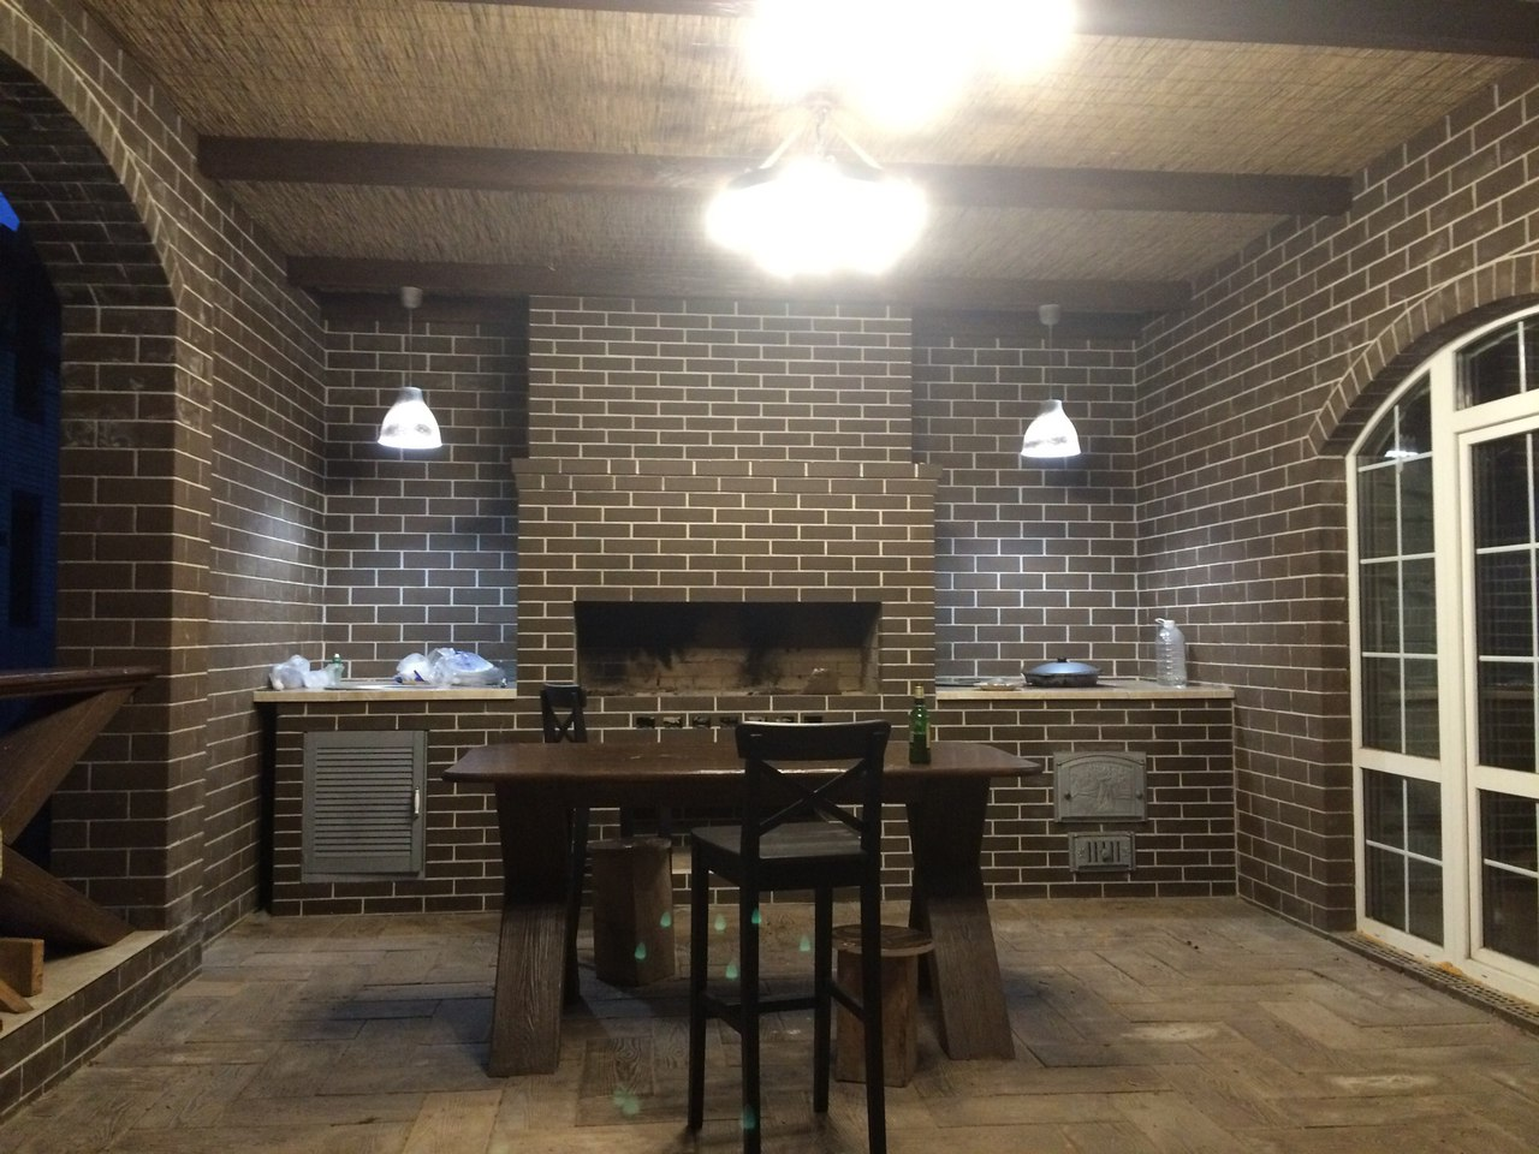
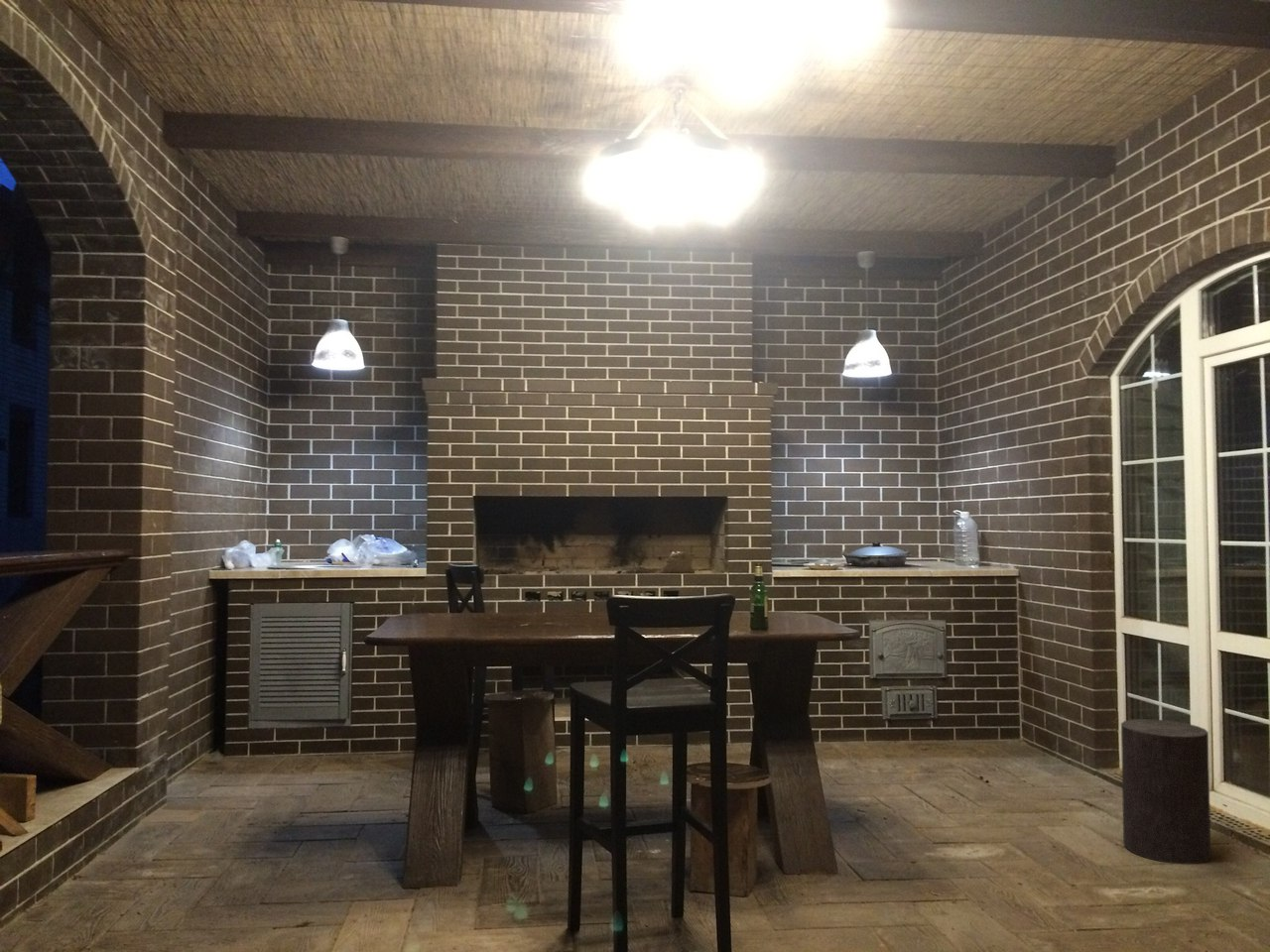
+ stool [1120,718,1211,865]
